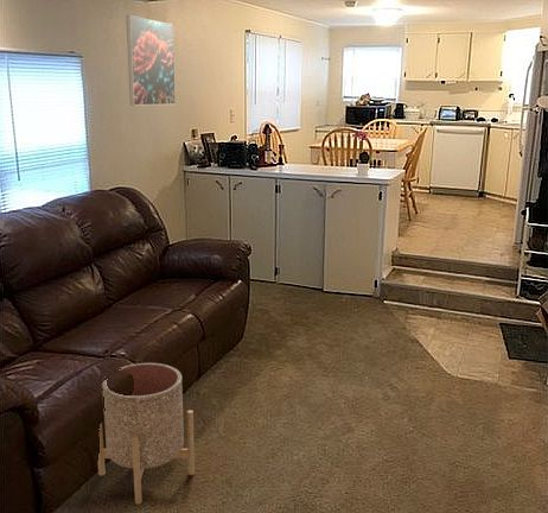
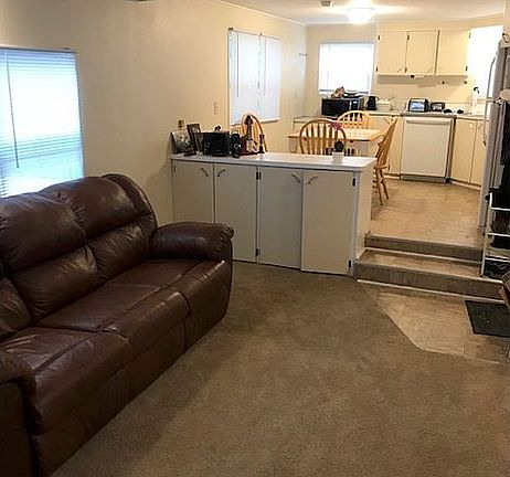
- planter [97,362,196,506]
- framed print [125,14,177,107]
